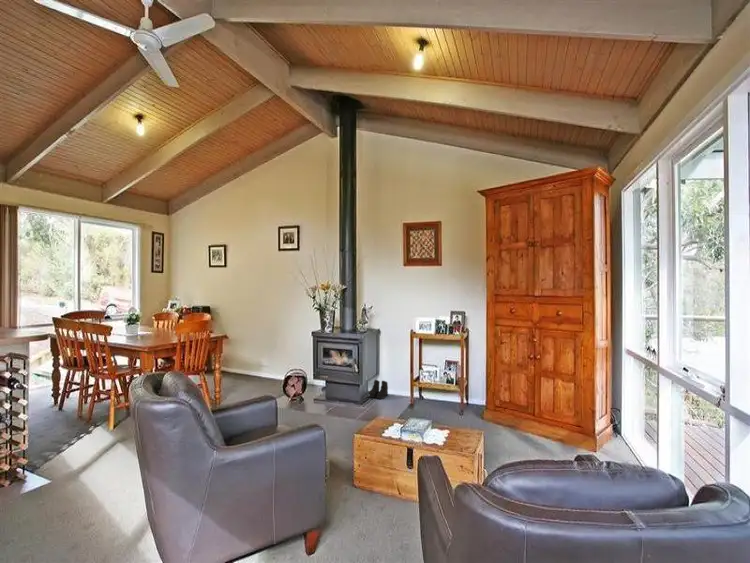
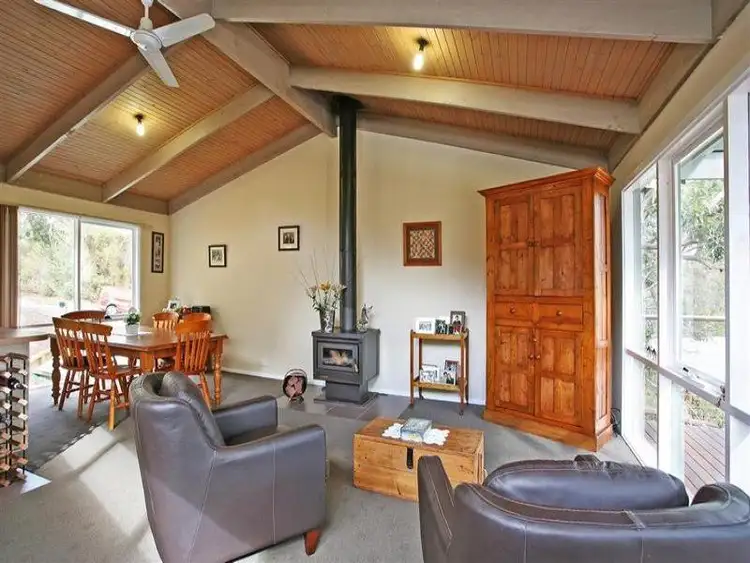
- boots [368,379,389,400]
